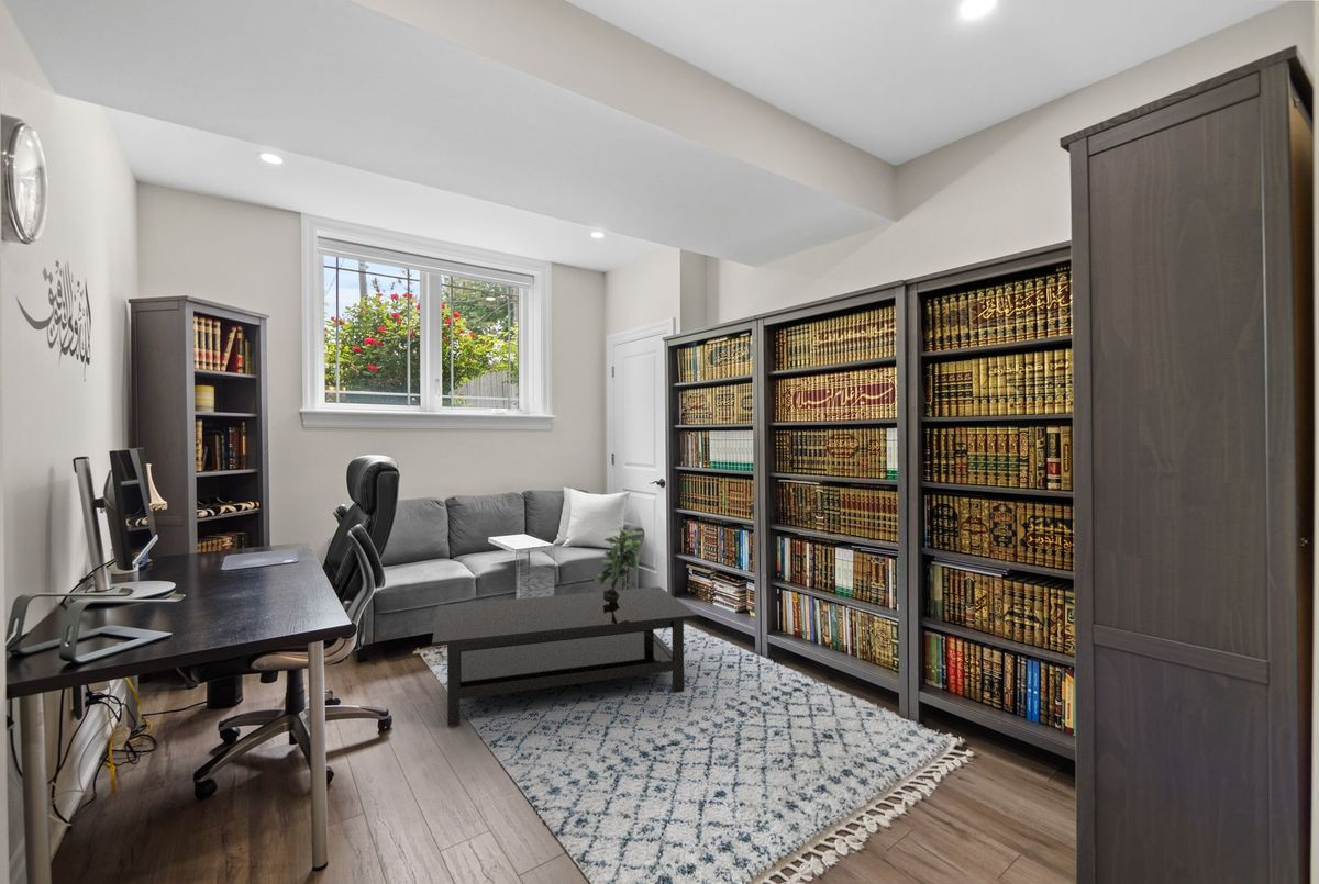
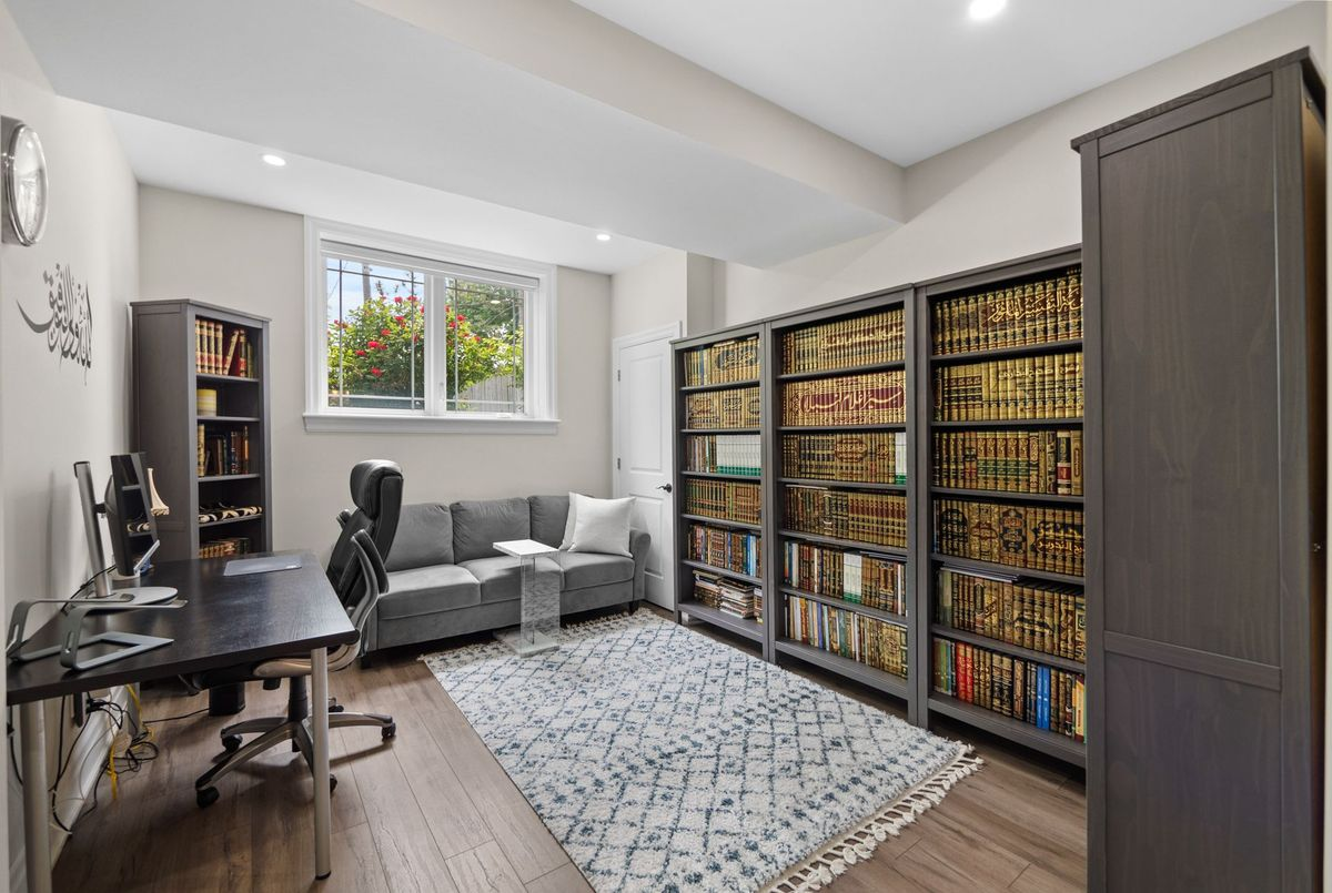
- potted plant [594,525,646,603]
- coffee table [431,585,699,727]
